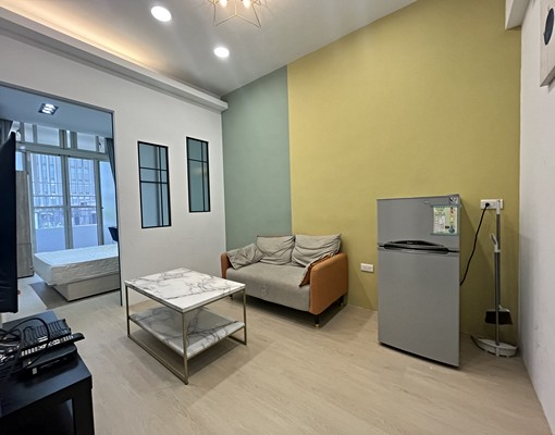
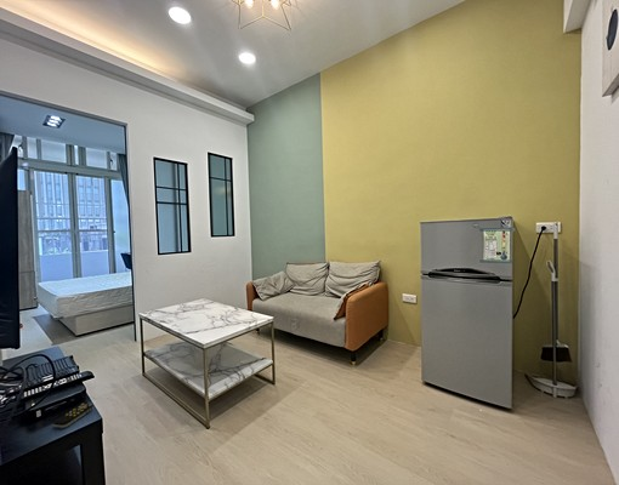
+ remote control [52,403,95,429]
